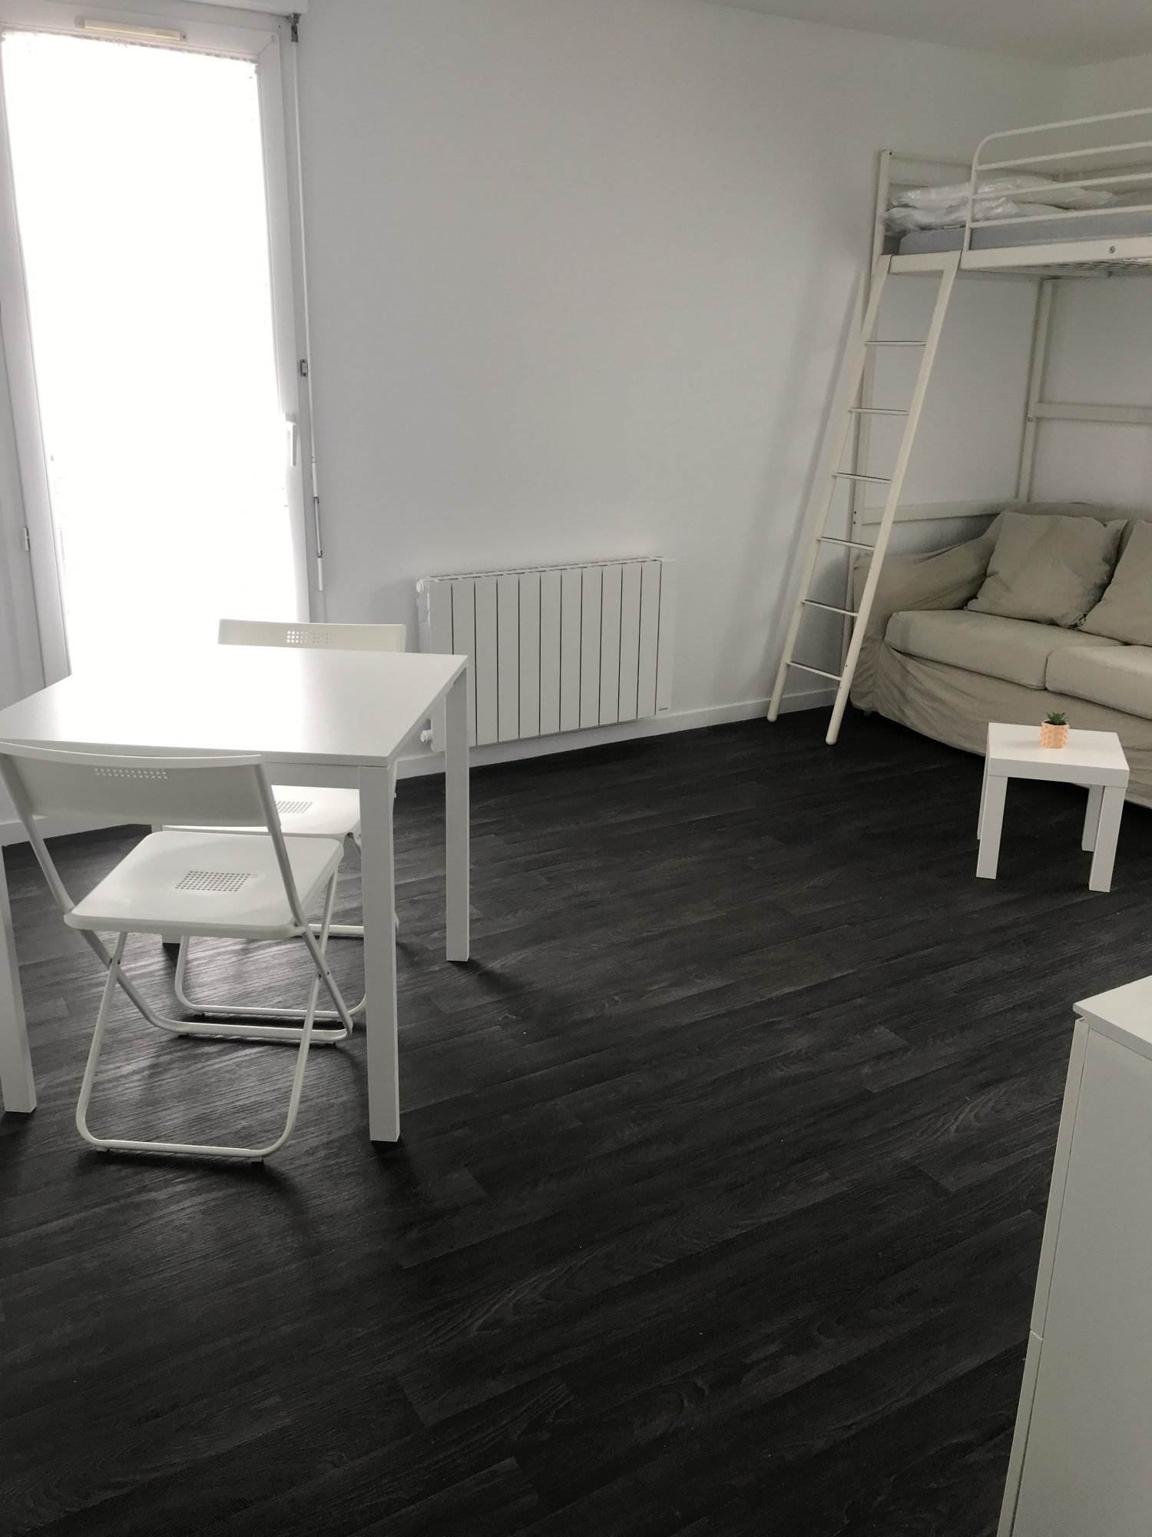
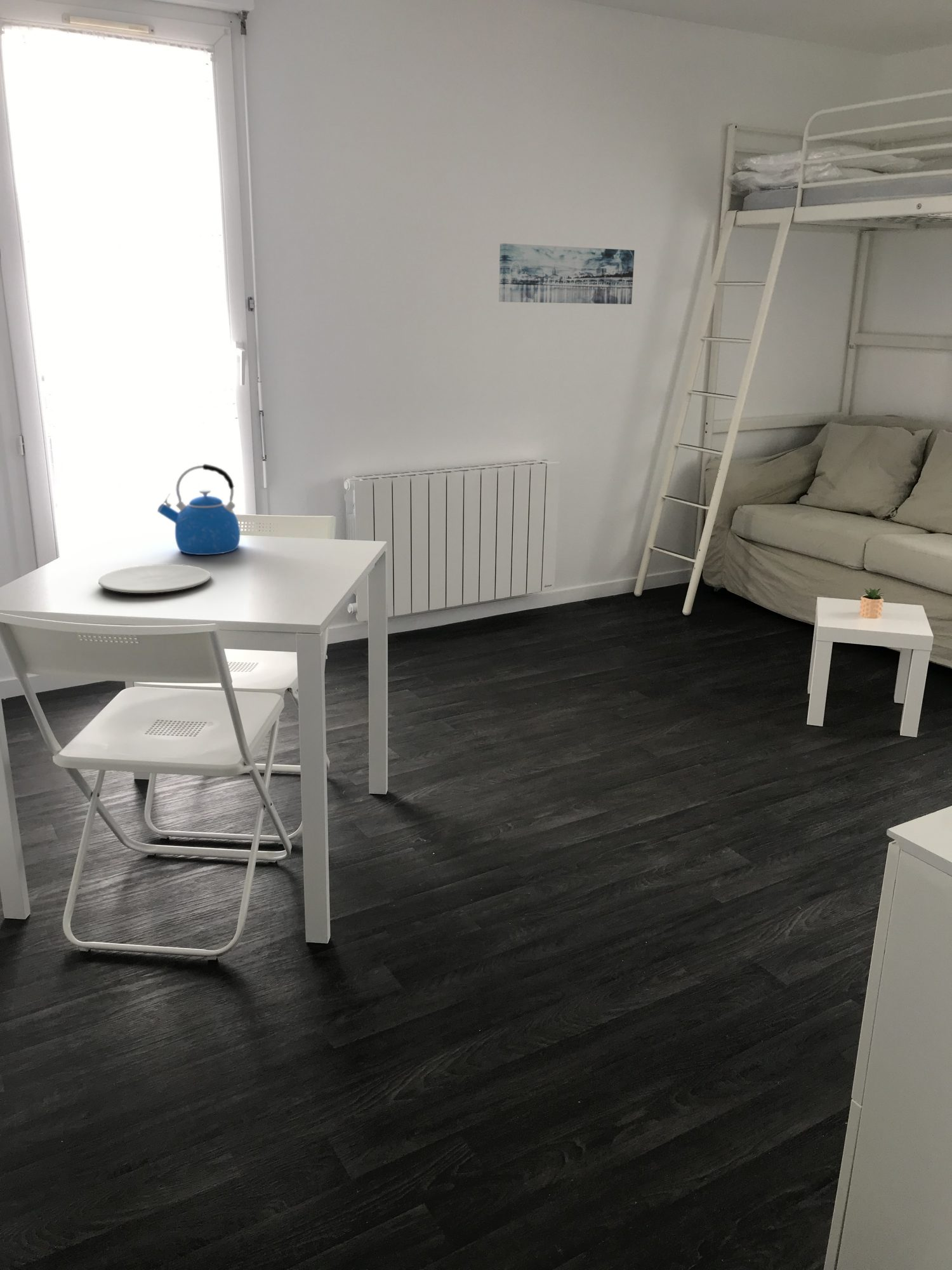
+ plate [98,564,211,594]
+ wall art [498,243,635,305]
+ kettle [157,464,241,556]
